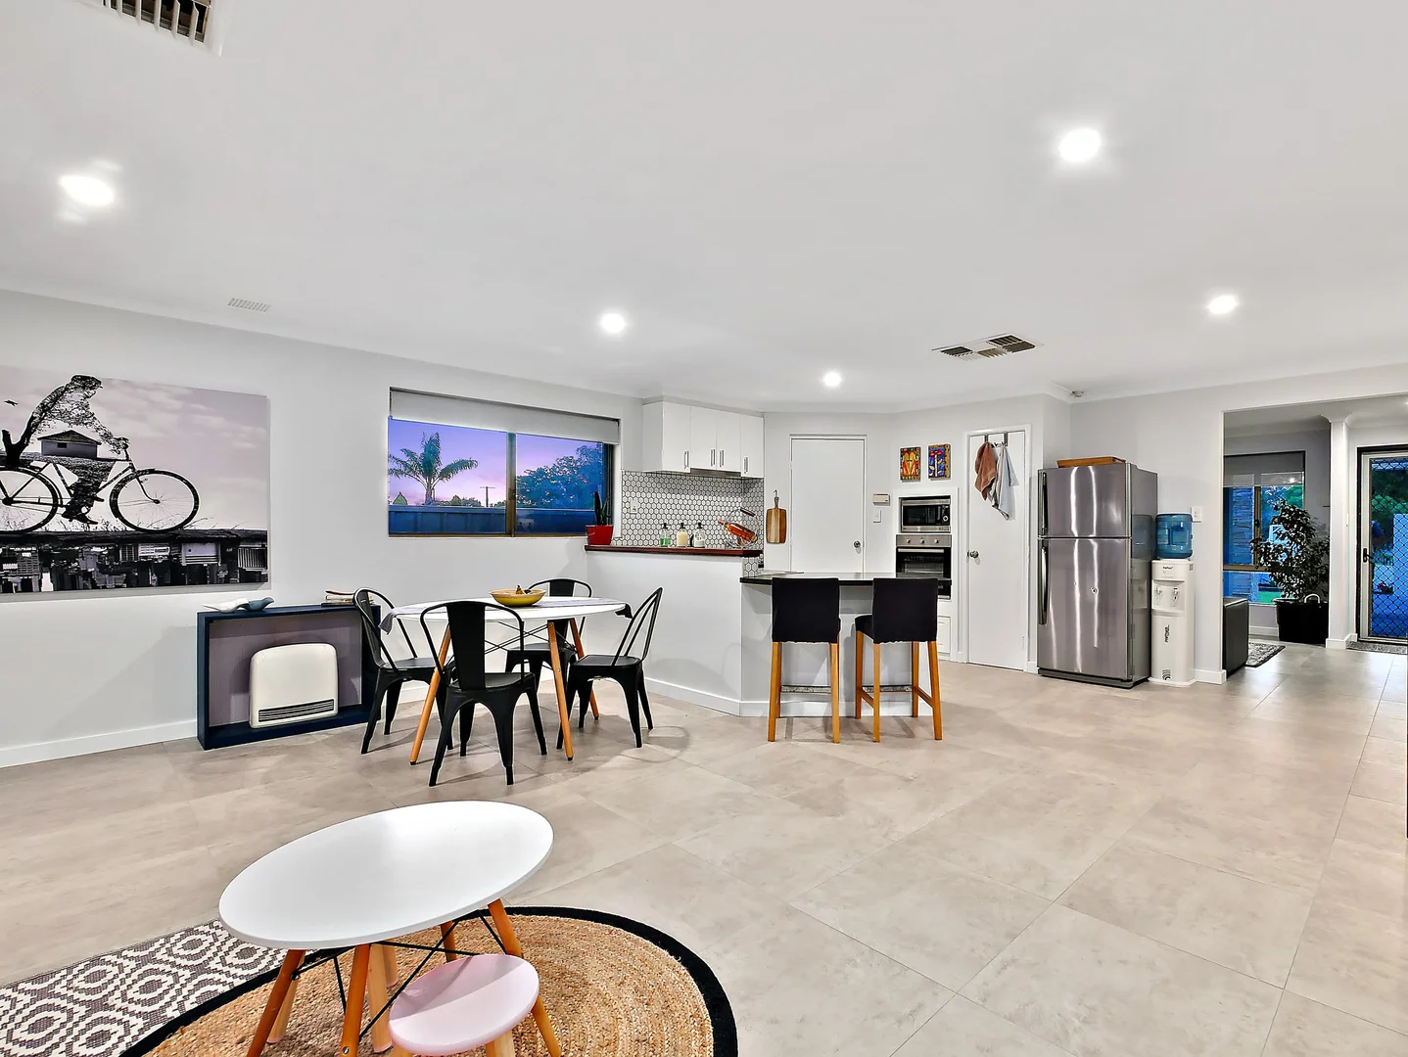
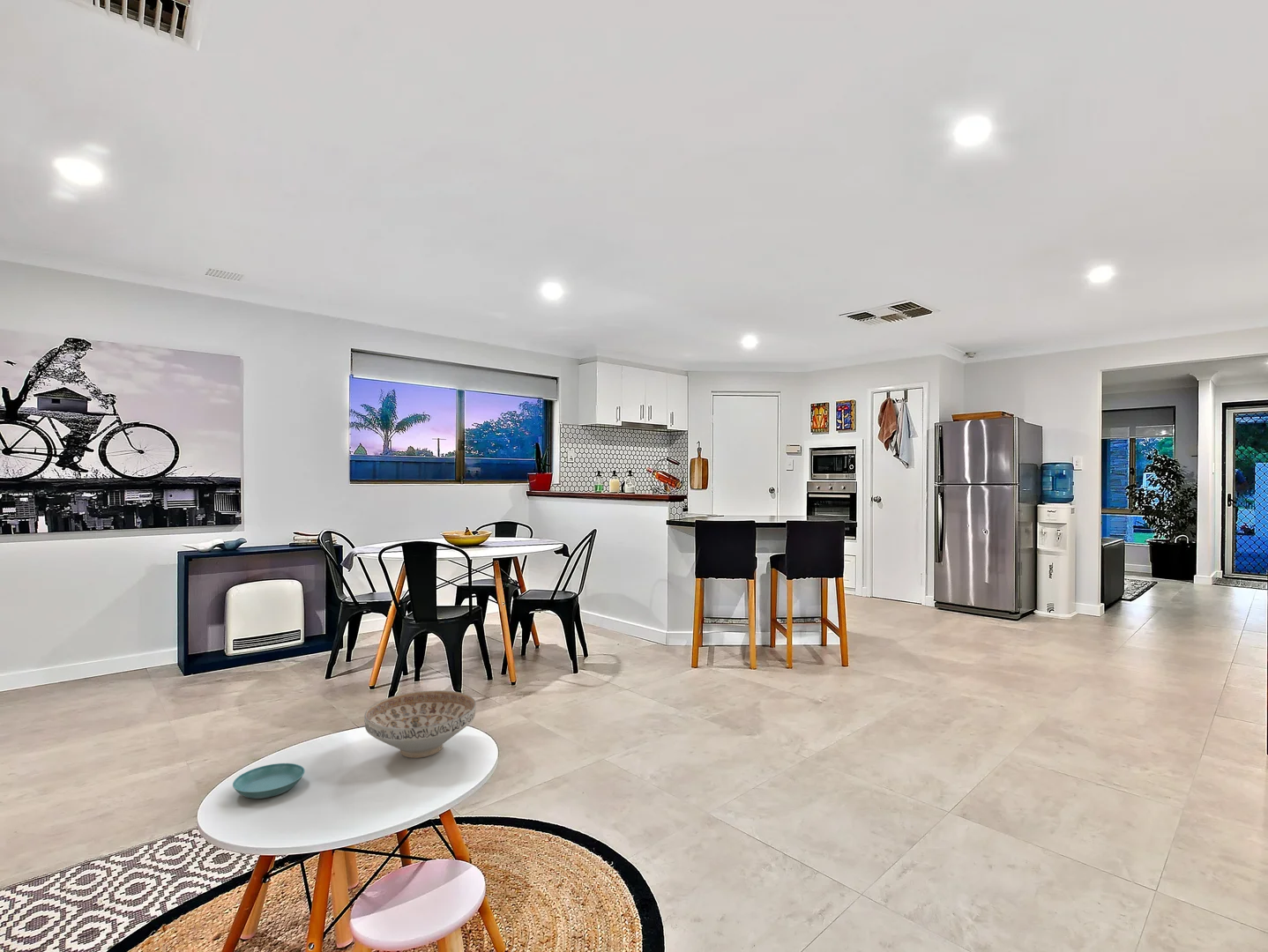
+ decorative bowl [363,689,477,759]
+ saucer [232,762,306,800]
